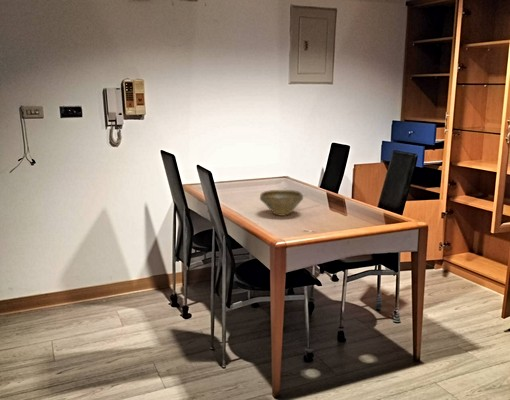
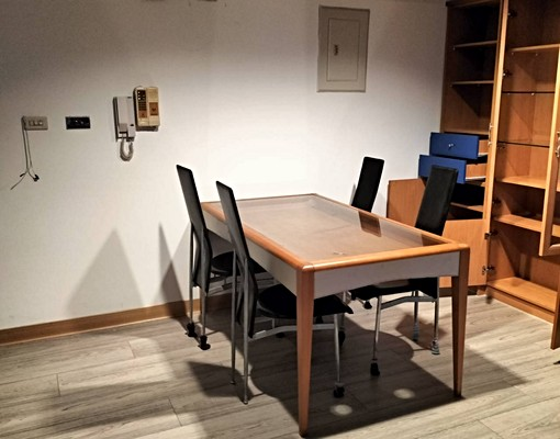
- bowl [259,189,304,217]
